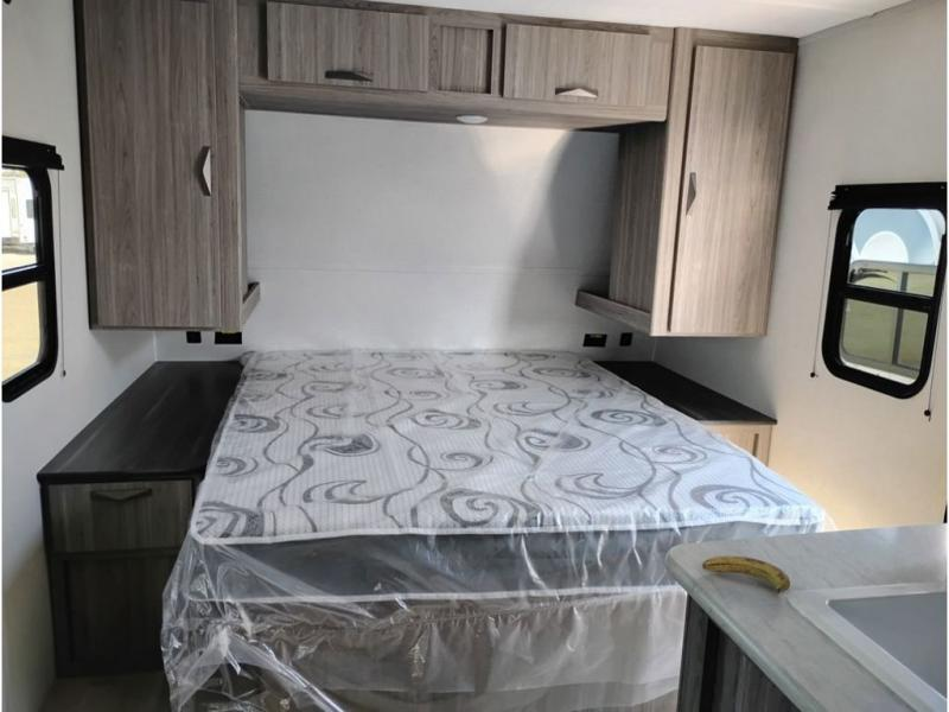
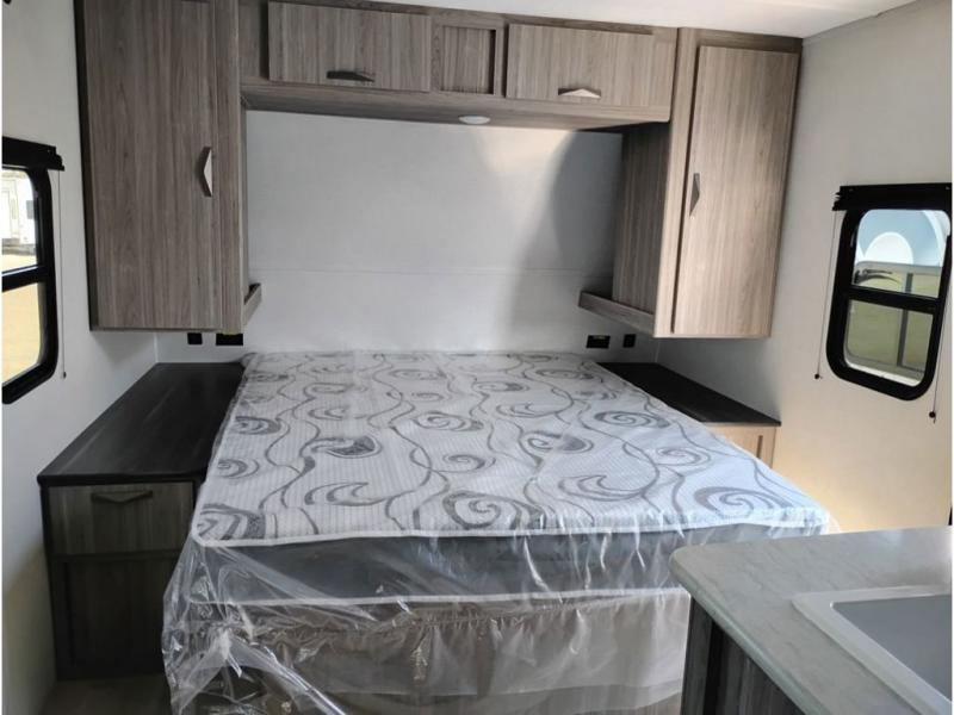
- banana [701,555,791,595]
